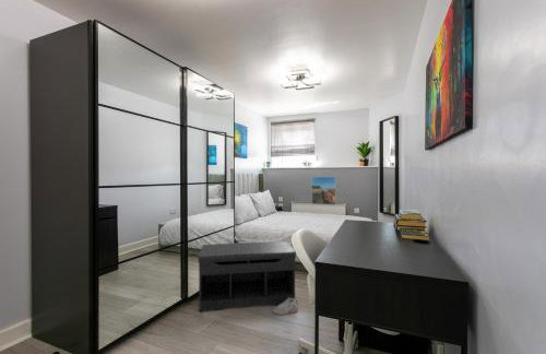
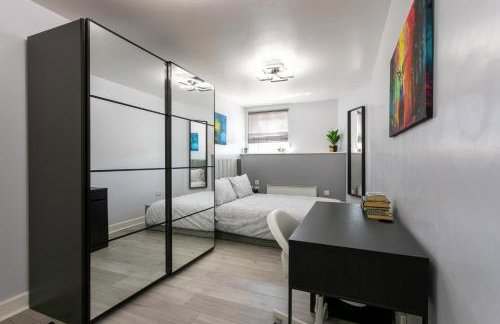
- shoe [272,297,299,316]
- bench [198,240,297,312]
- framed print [310,176,337,205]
